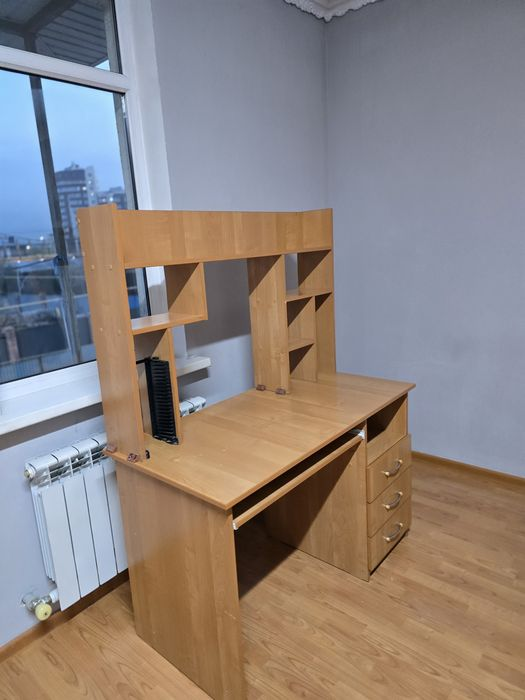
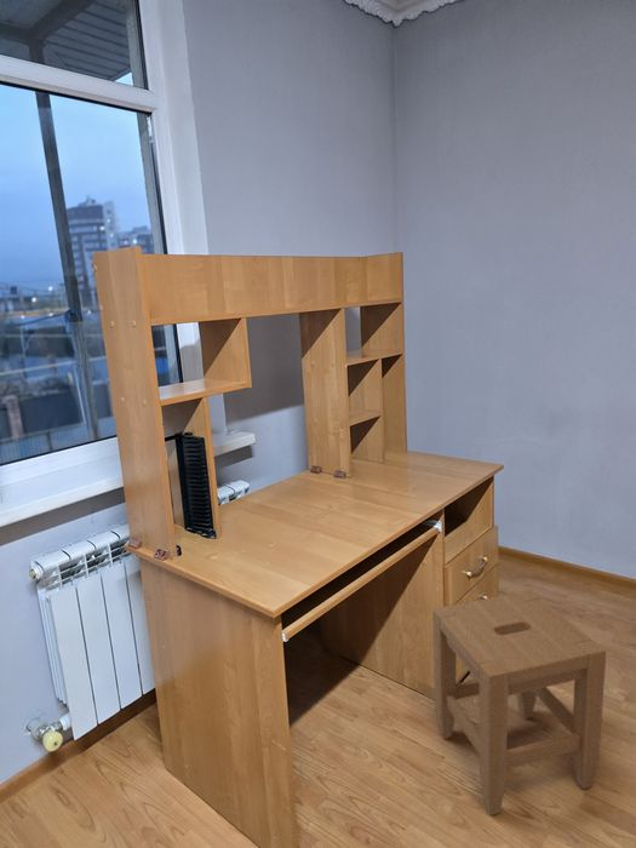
+ stool [431,589,607,817]
